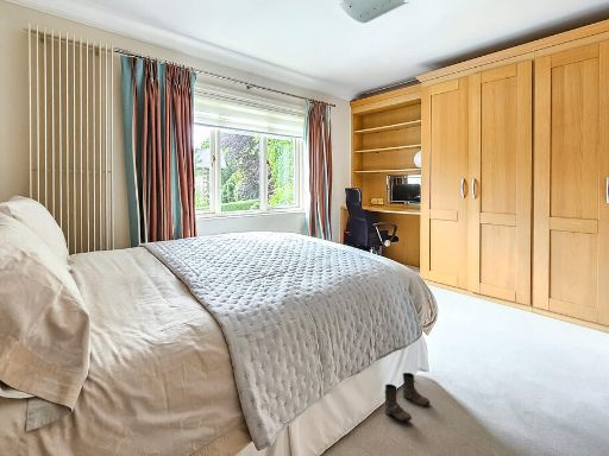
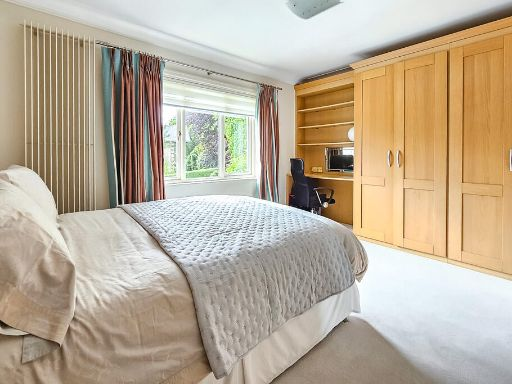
- boots [383,372,431,423]
